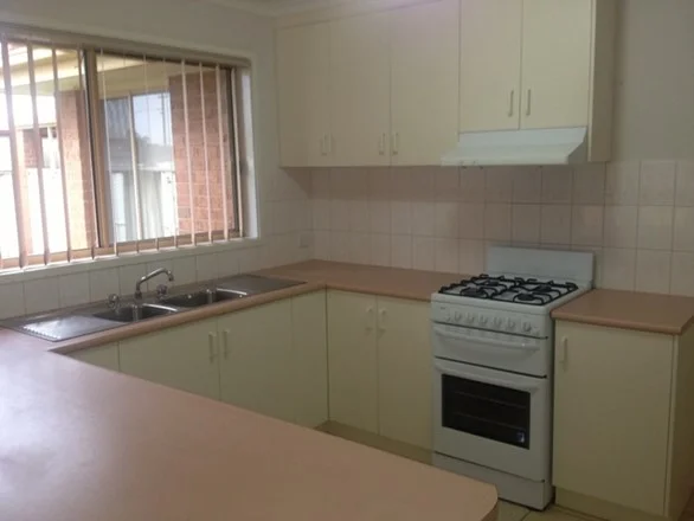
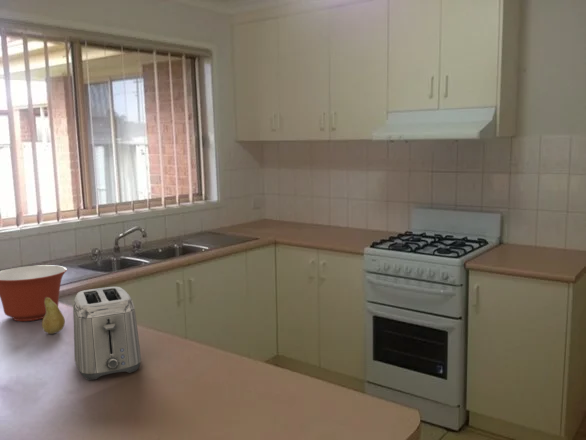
+ toaster [72,286,142,381]
+ fruit [41,297,66,335]
+ mixing bowl [0,264,68,322]
